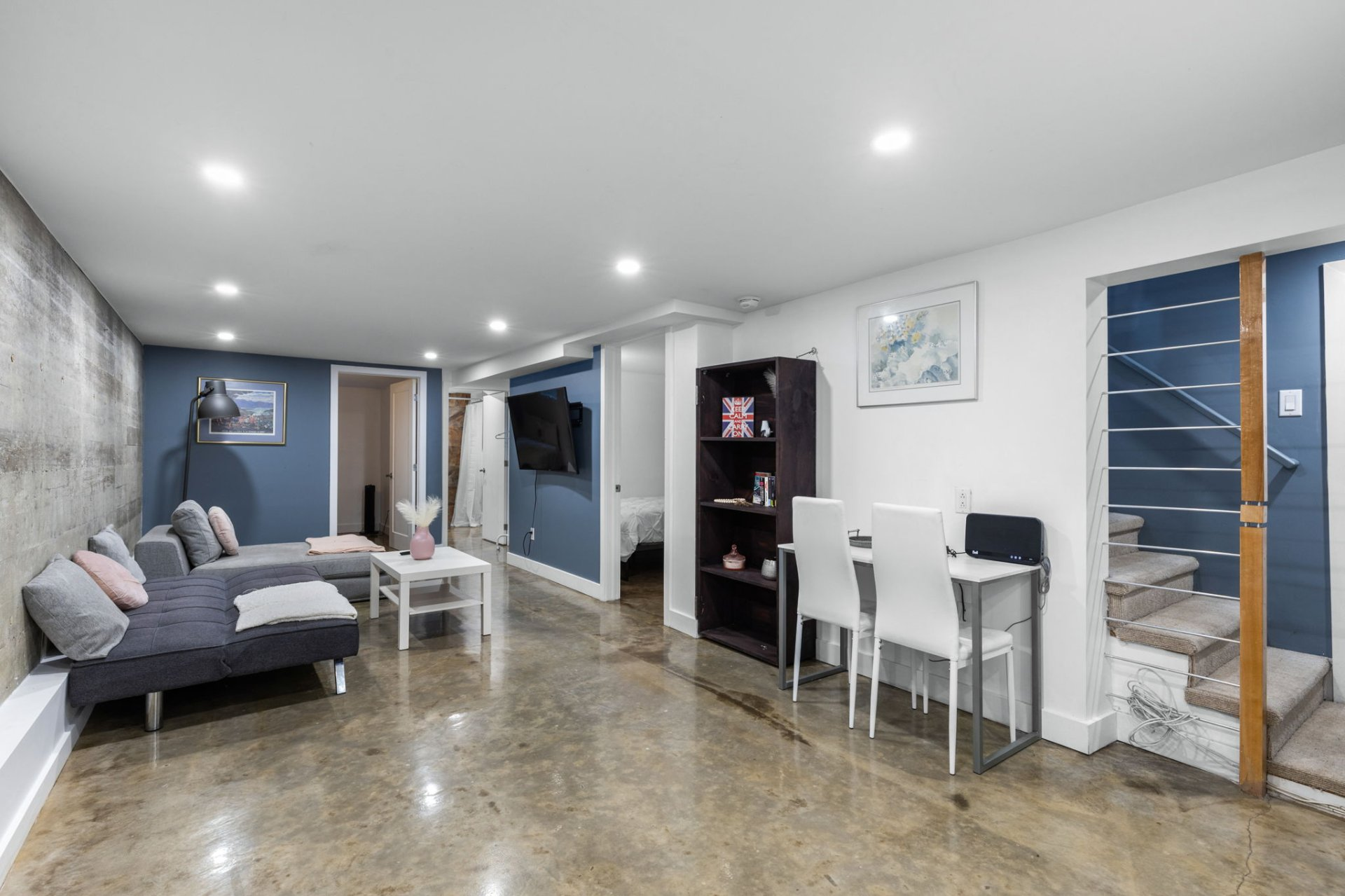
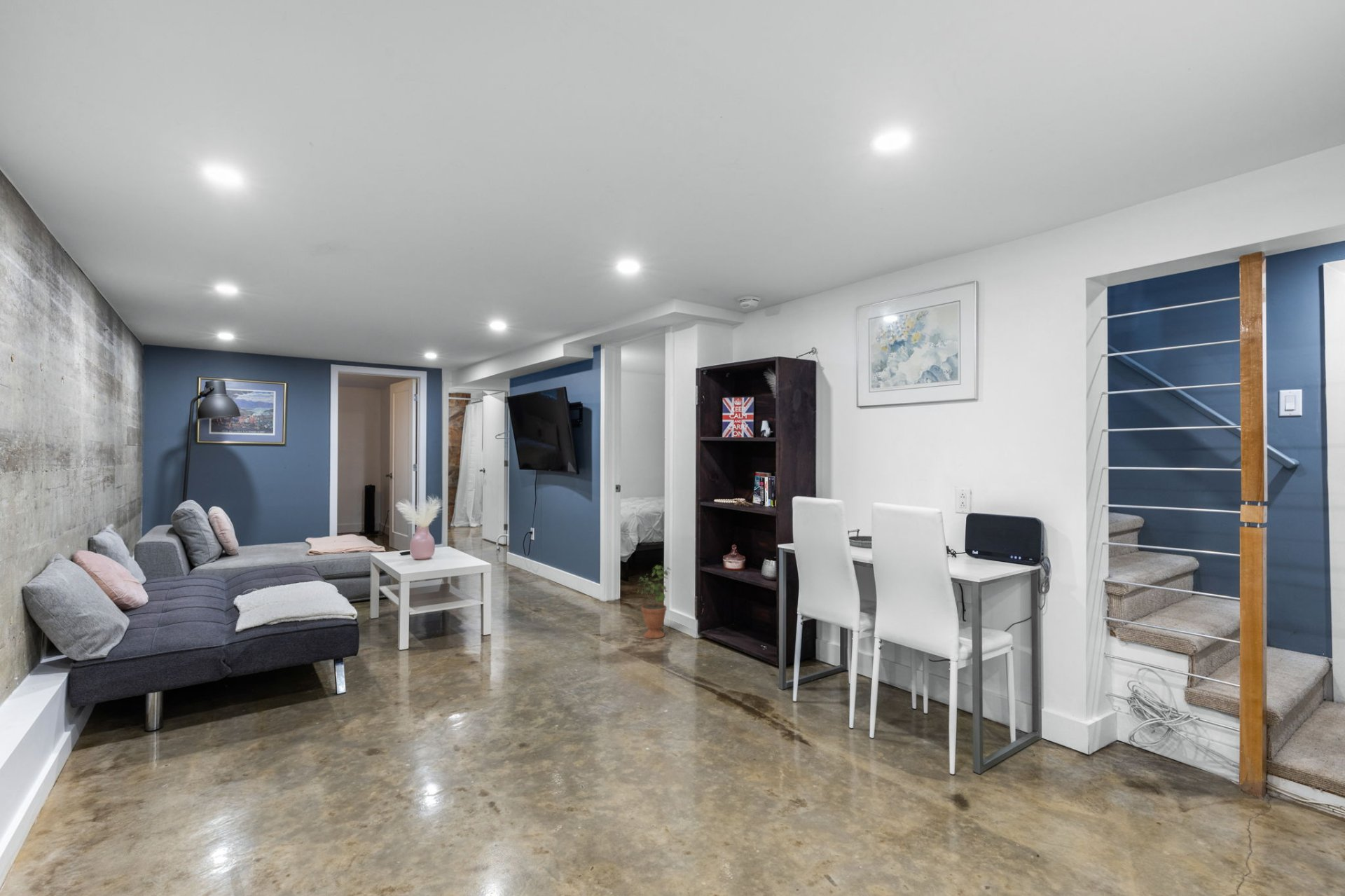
+ potted plant [636,561,672,640]
